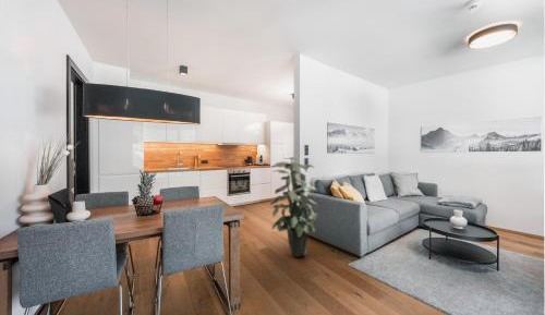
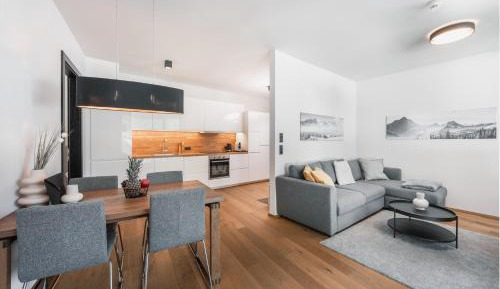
- indoor plant [269,156,320,258]
